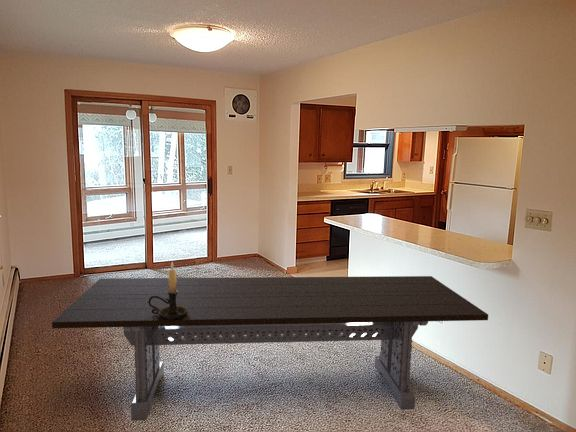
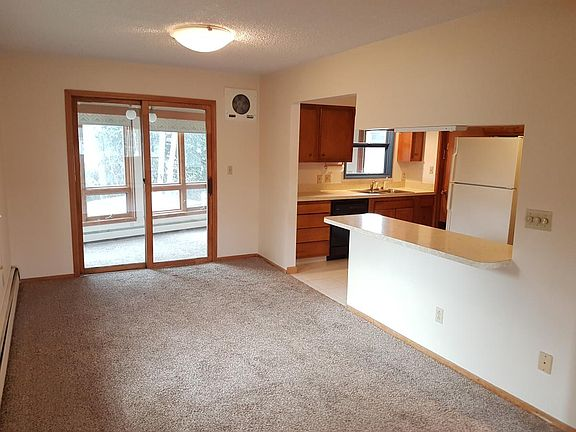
- candle holder [148,261,188,320]
- dining table [51,275,489,422]
